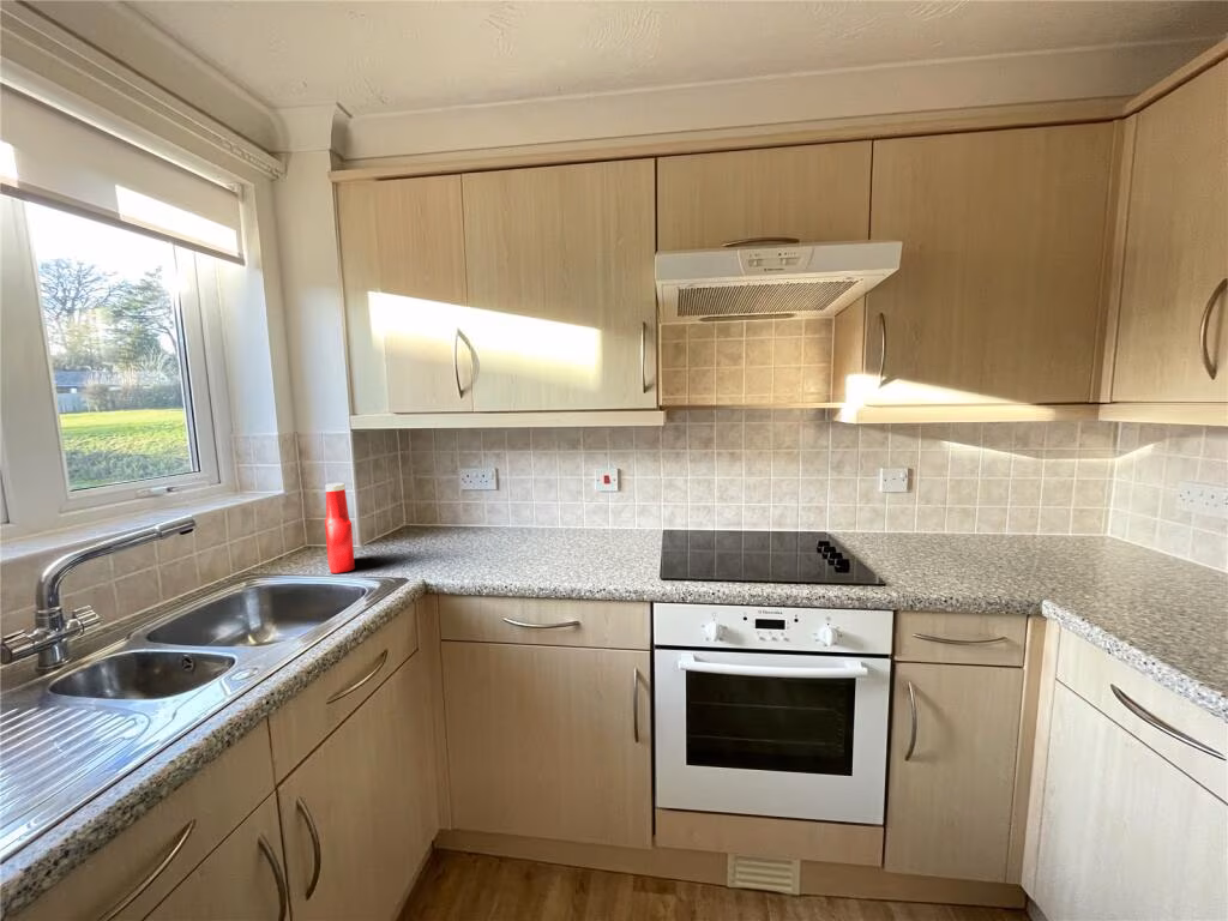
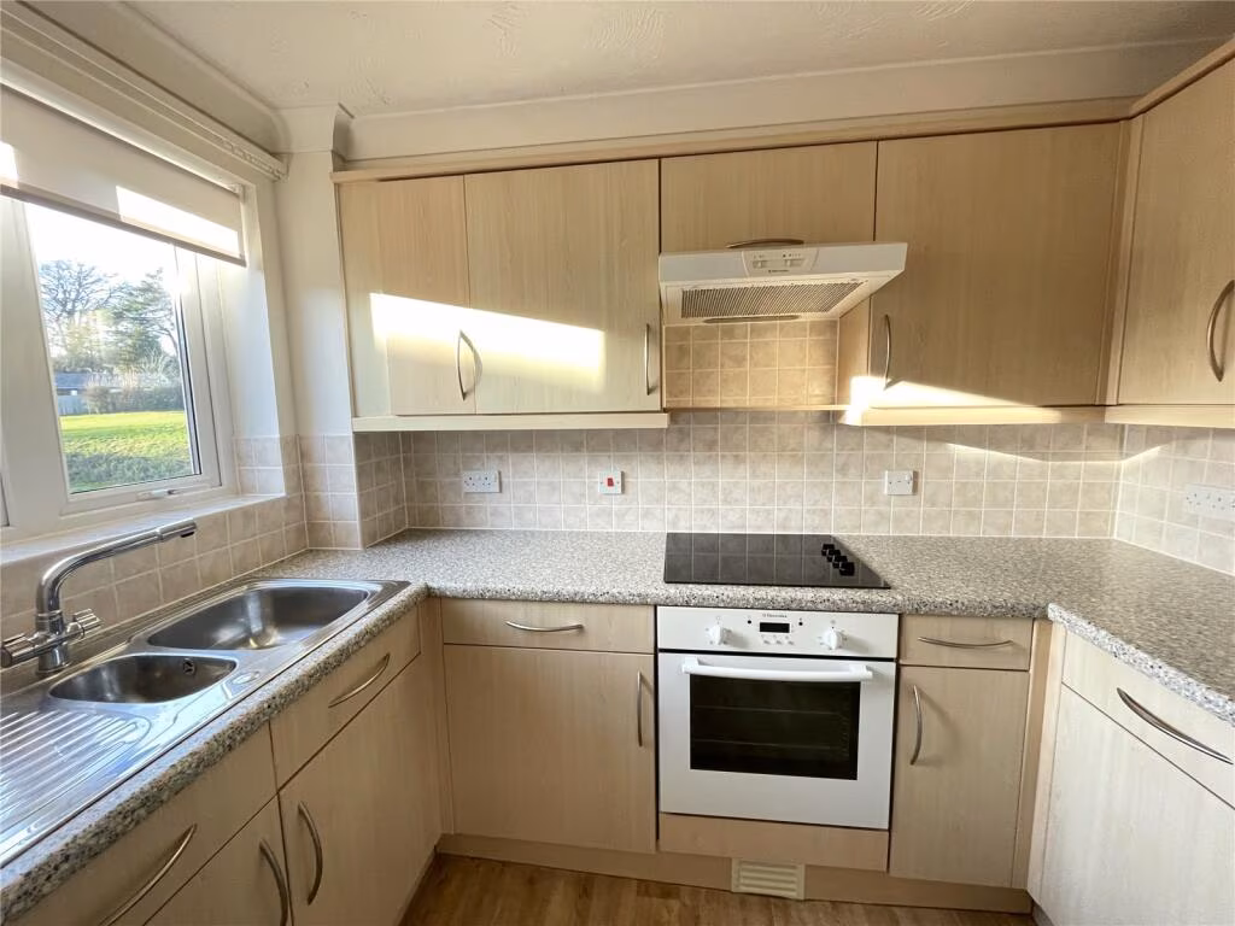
- soap bottle [324,482,356,574]
